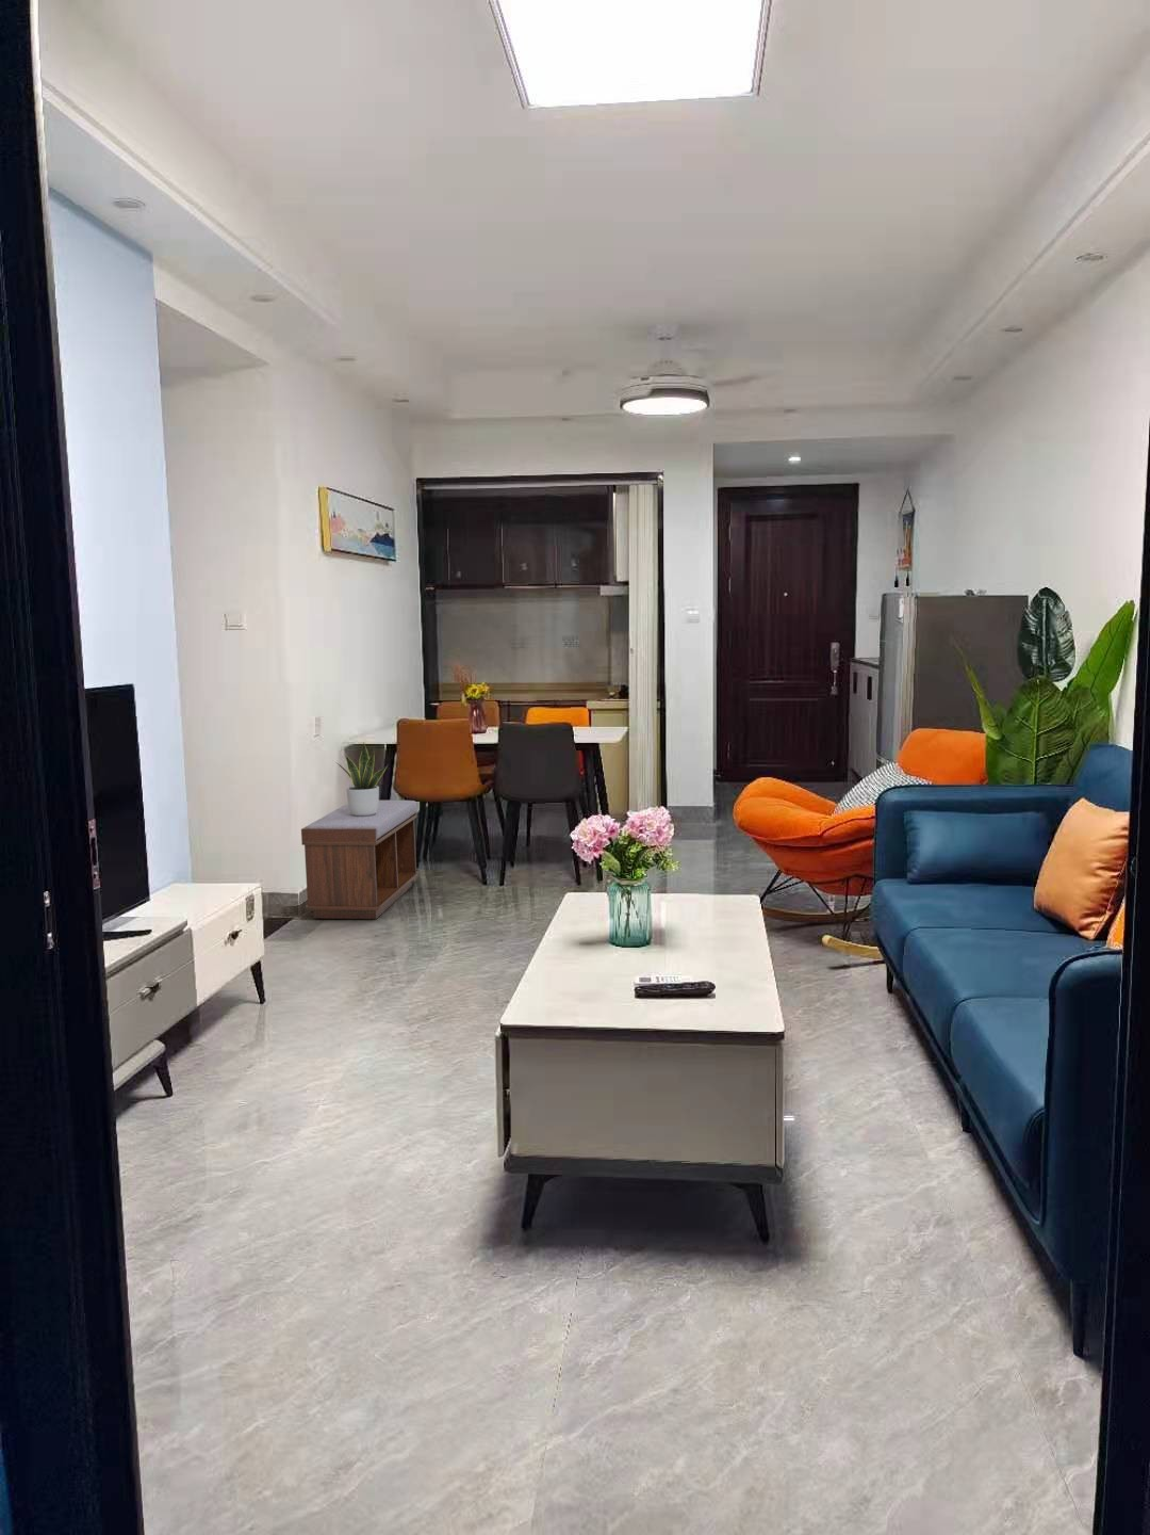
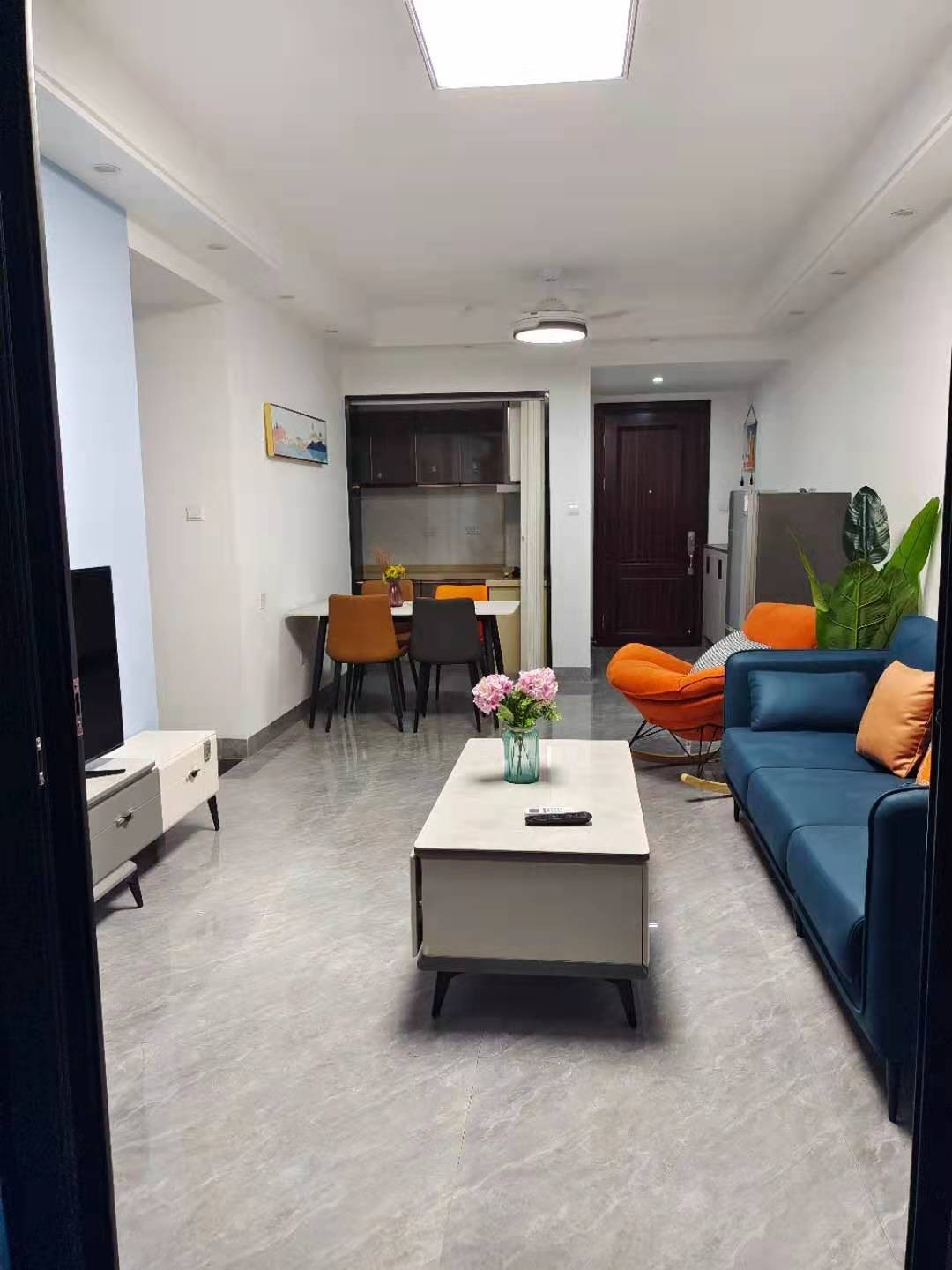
- potted plant [337,742,389,817]
- bench [301,799,420,920]
